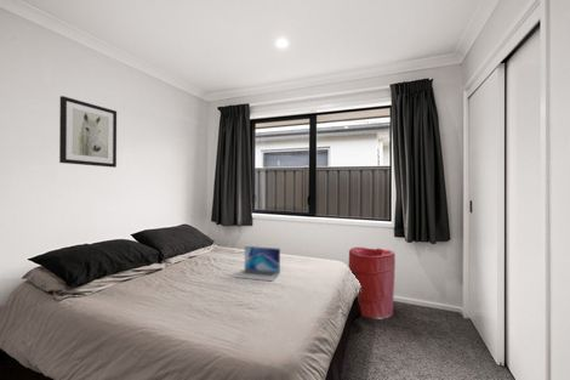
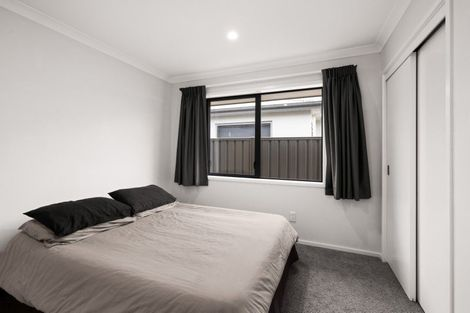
- laundry hamper [347,246,397,321]
- laptop [234,245,281,283]
- wall art [58,95,118,169]
